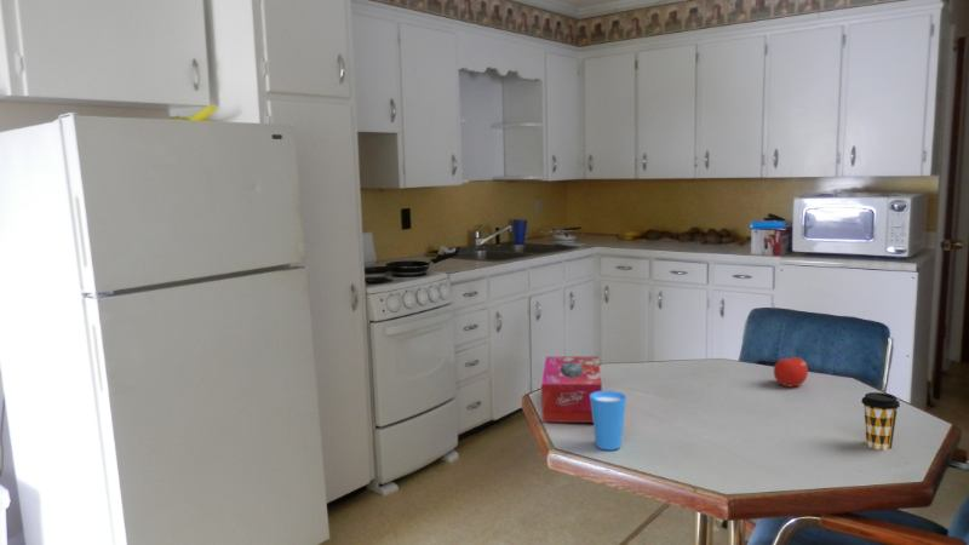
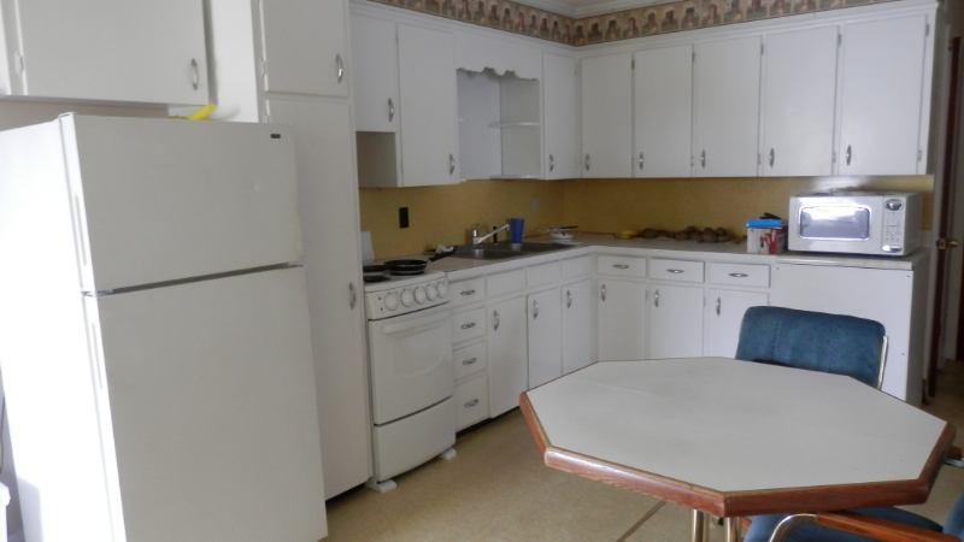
- cup [590,390,627,452]
- coffee cup [860,391,901,452]
- tissue box [540,356,603,424]
- fruit [773,352,809,388]
